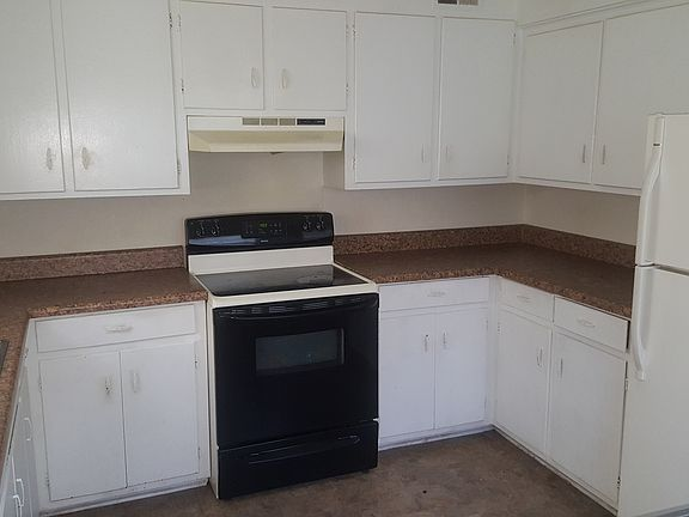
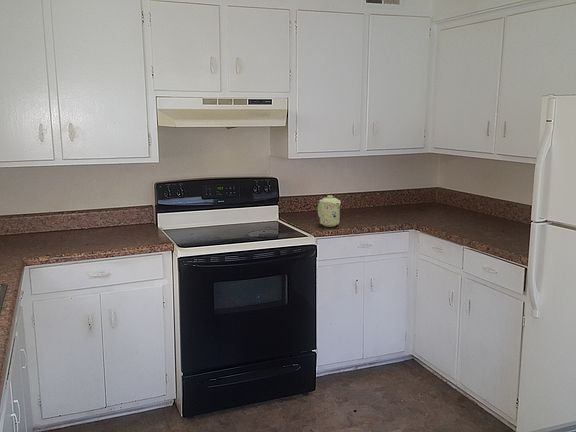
+ mug [317,194,341,228]
